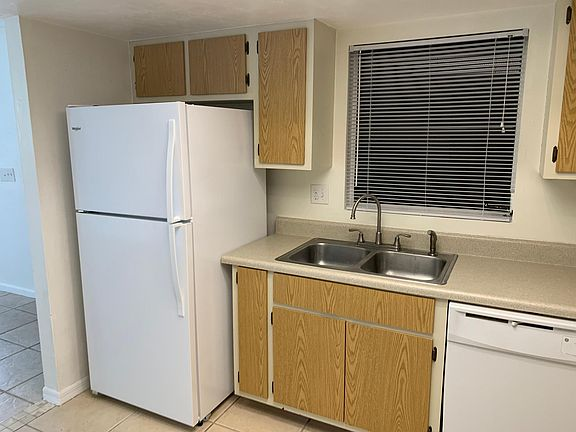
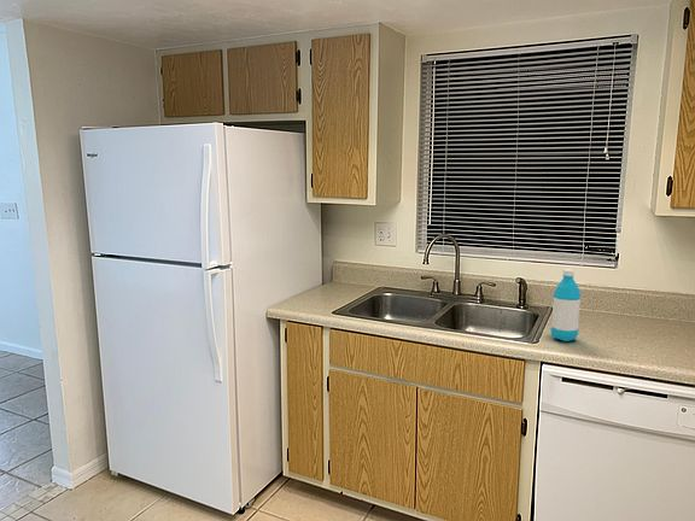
+ water bottle [550,268,582,343]
